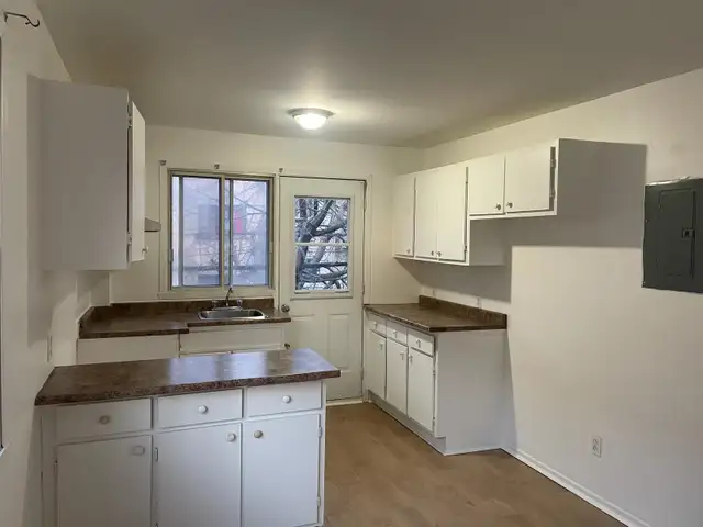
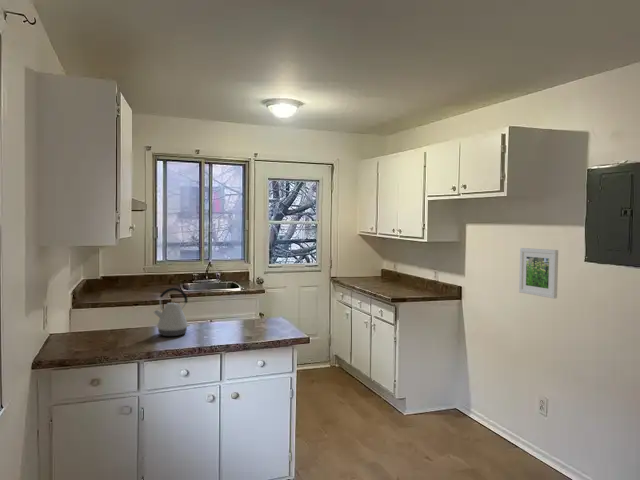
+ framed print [518,247,559,299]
+ kettle [153,287,190,337]
